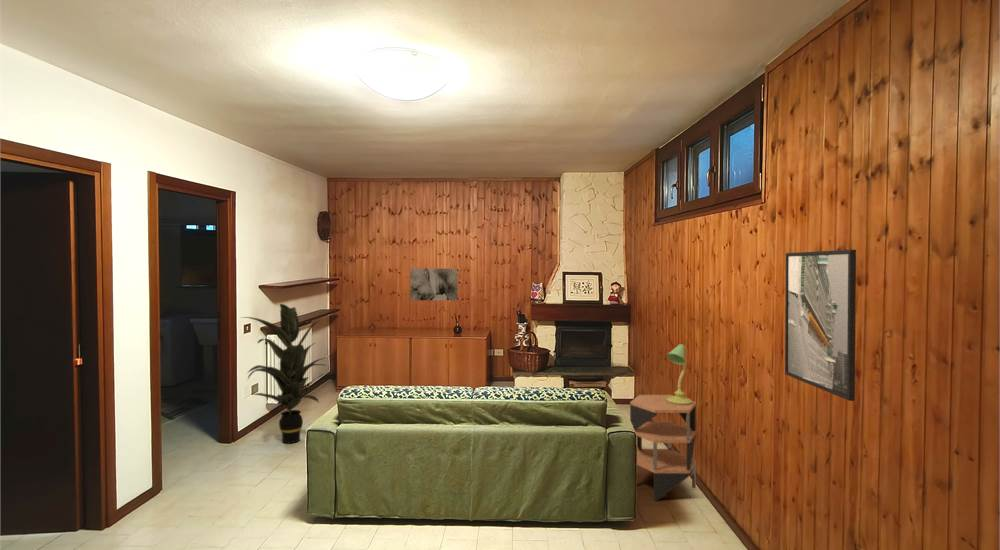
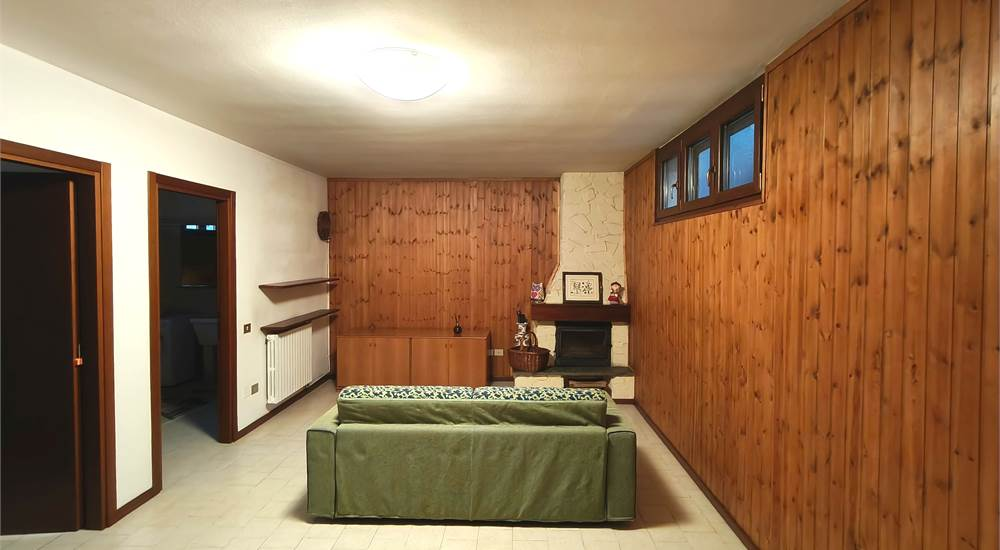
- table lamp [666,343,693,405]
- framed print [784,249,857,402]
- side table [629,394,697,502]
- indoor plant [241,303,328,444]
- wall art [409,268,459,301]
